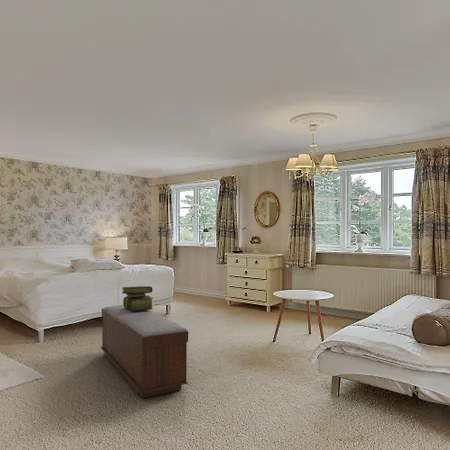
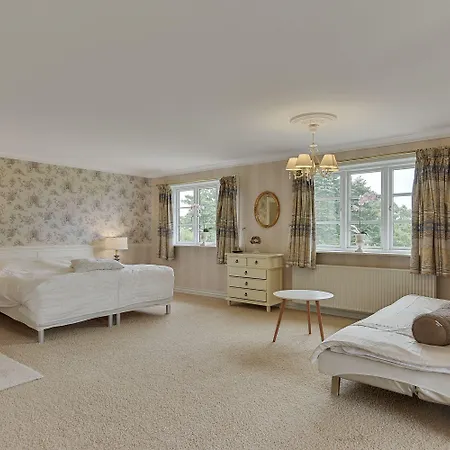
- stack of books [122,285,154,311]
- bench [100,304,189,399]
